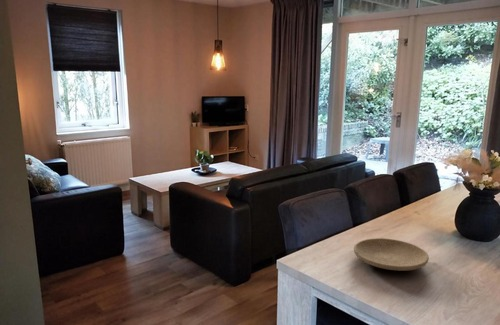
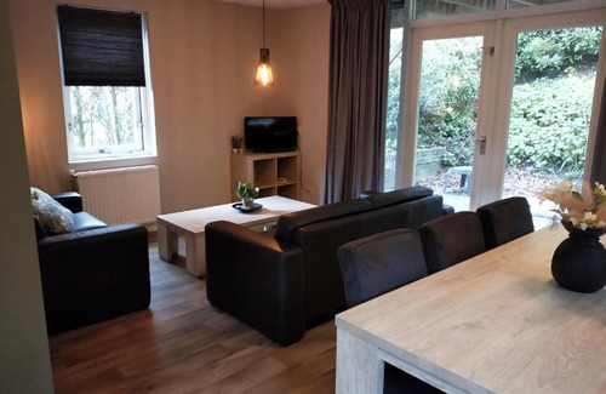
- plate [353,237,430,272]
